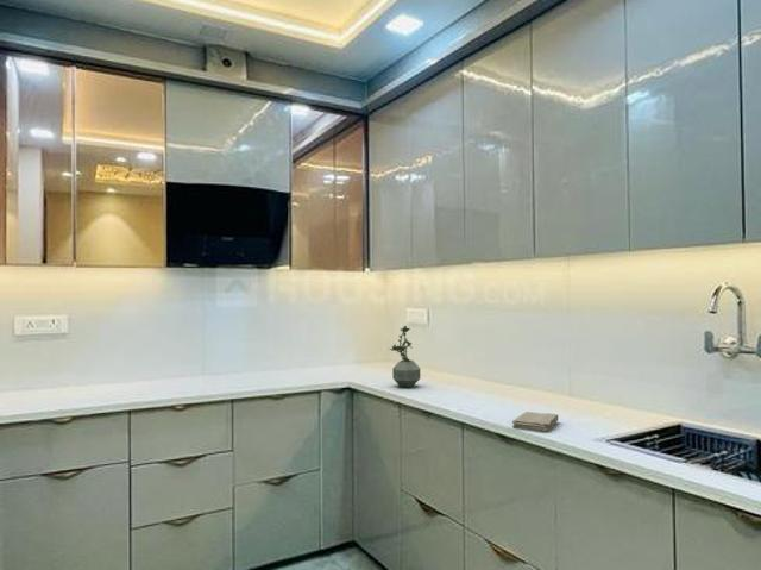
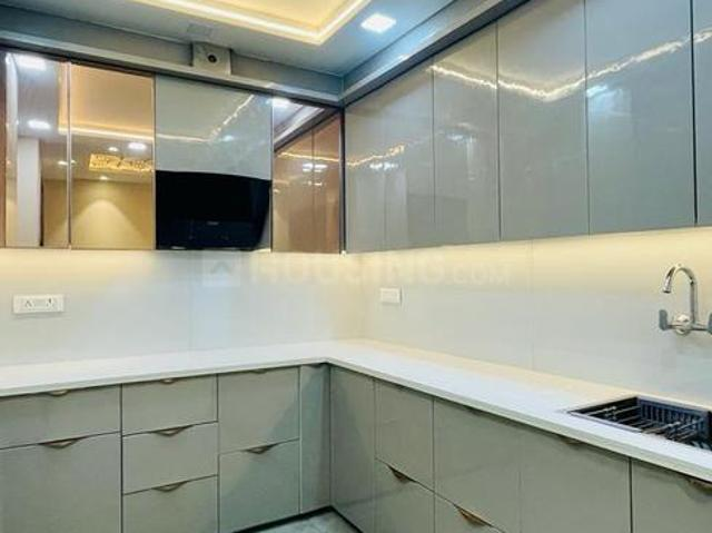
- washcloth [511,411,559,432]
- potted plant [389,325,421,388]
